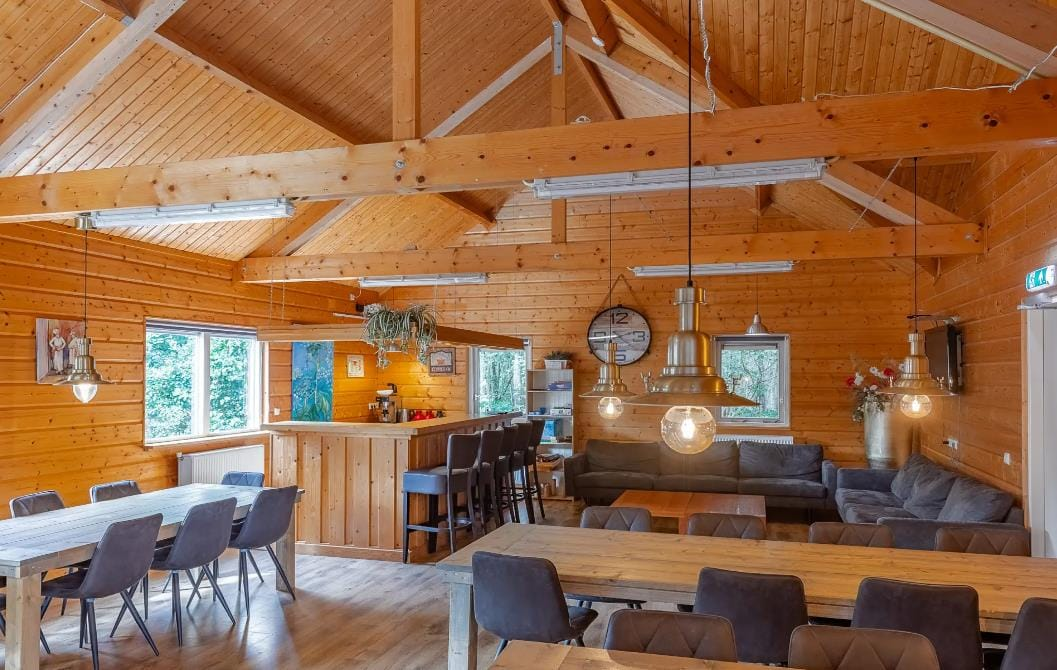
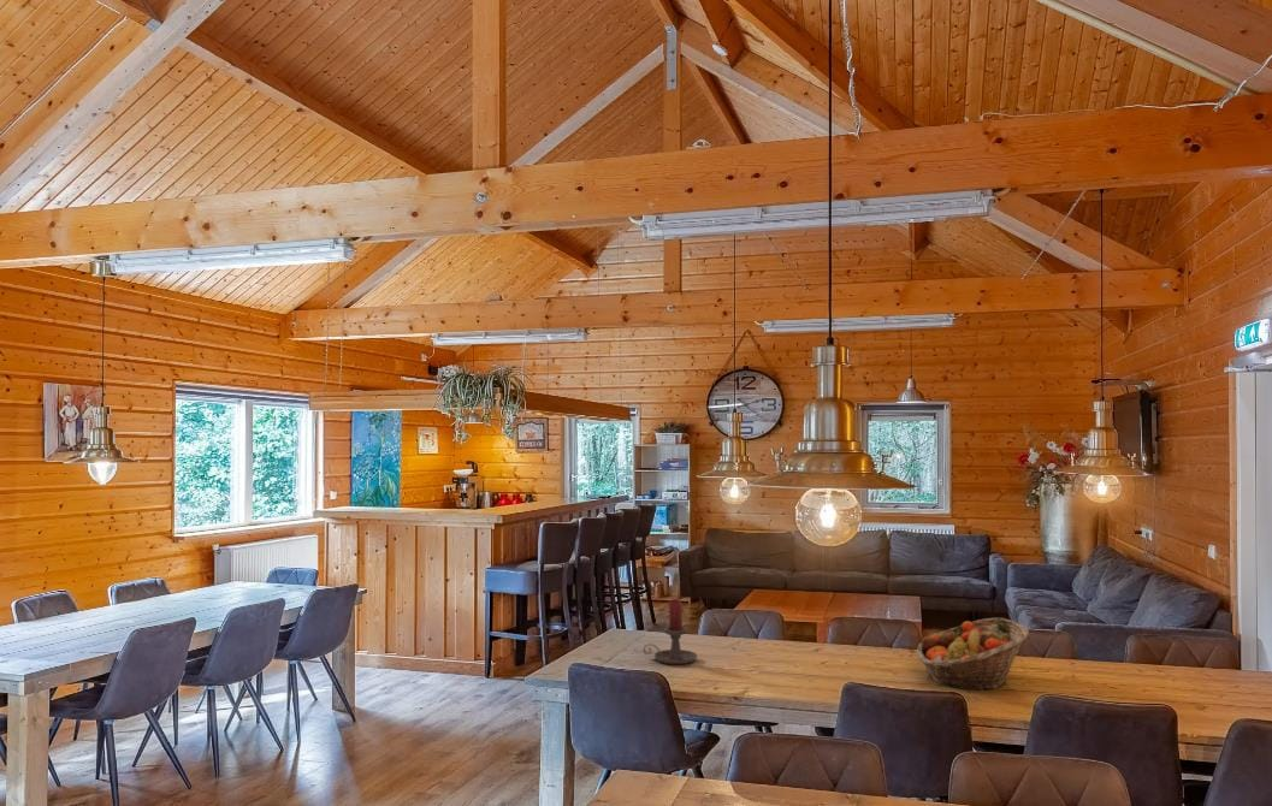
+ candle holder [643,598,698,665]
+ fruit basket [916,616,1030,692]
